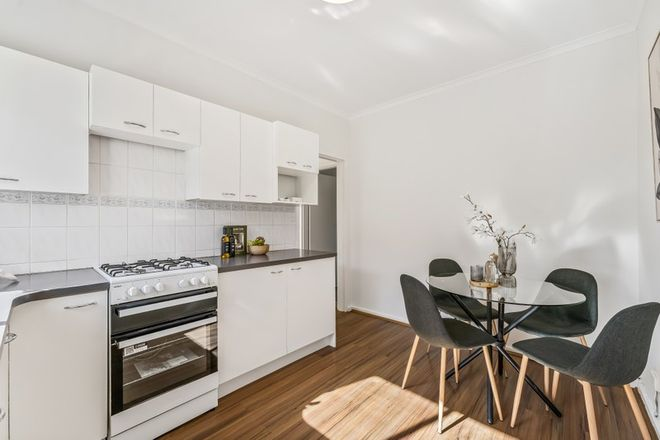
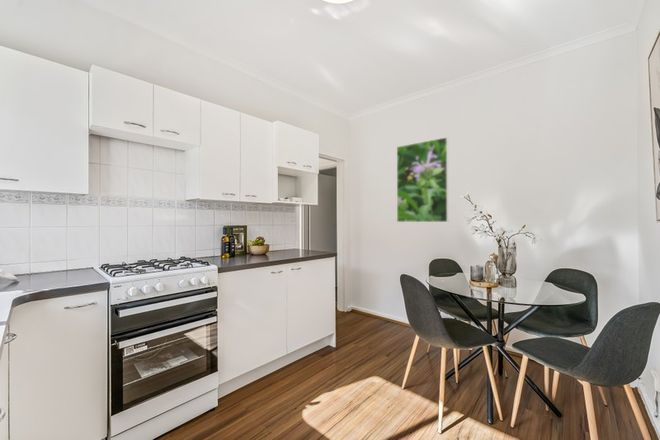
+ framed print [396,136,449,223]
